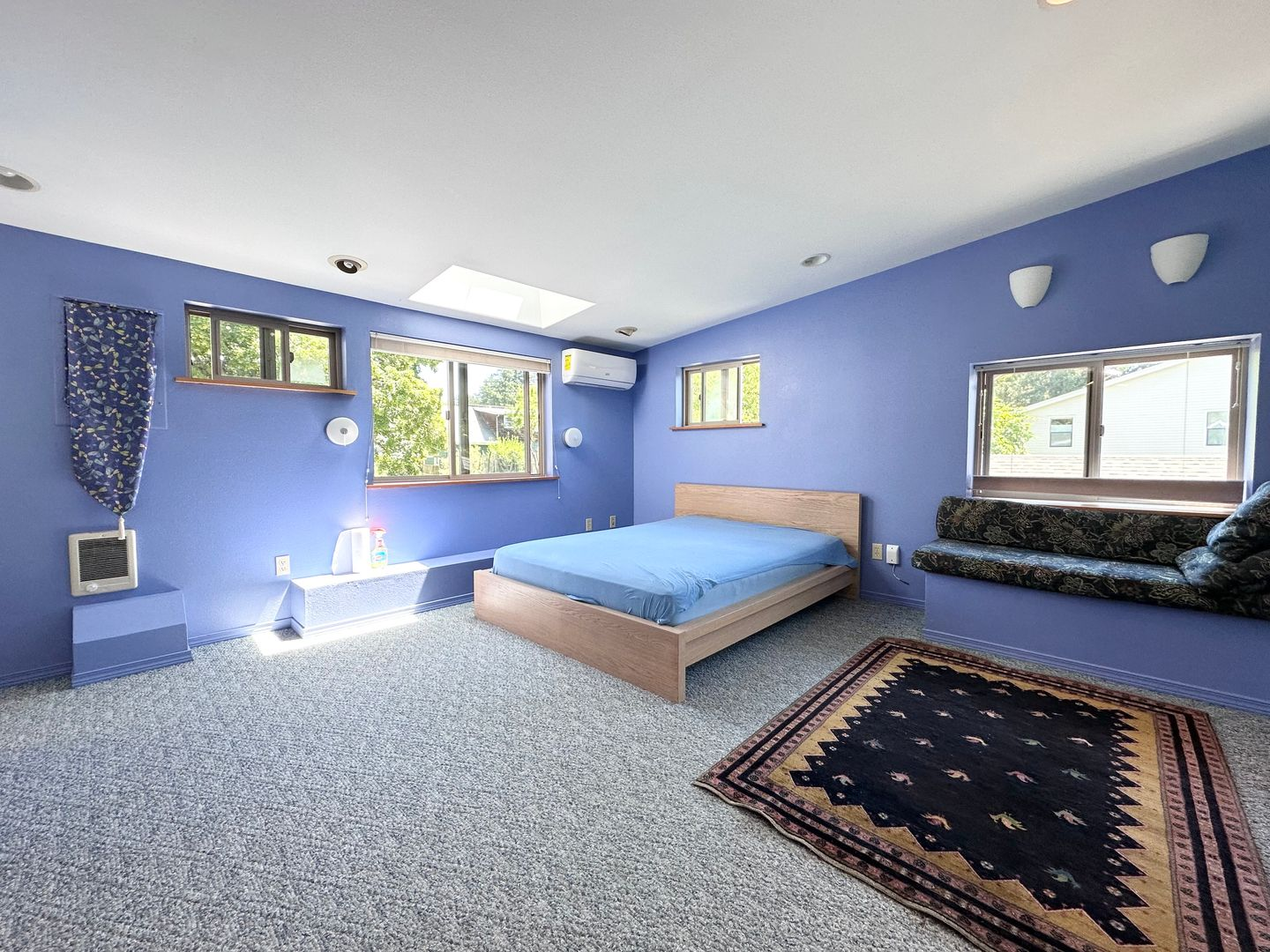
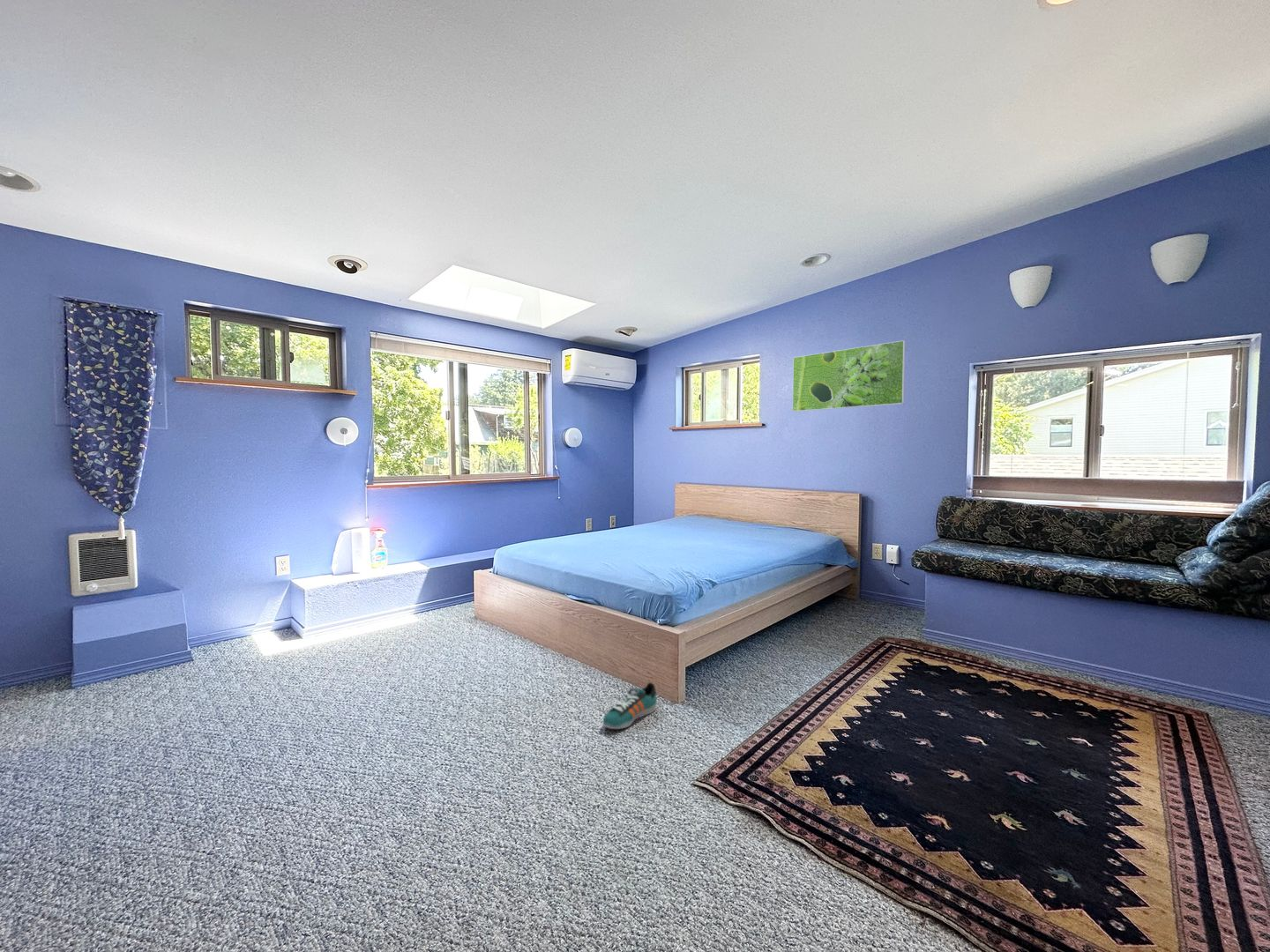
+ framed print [791,339,907,413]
+ sneaker [602,681,658,730]
